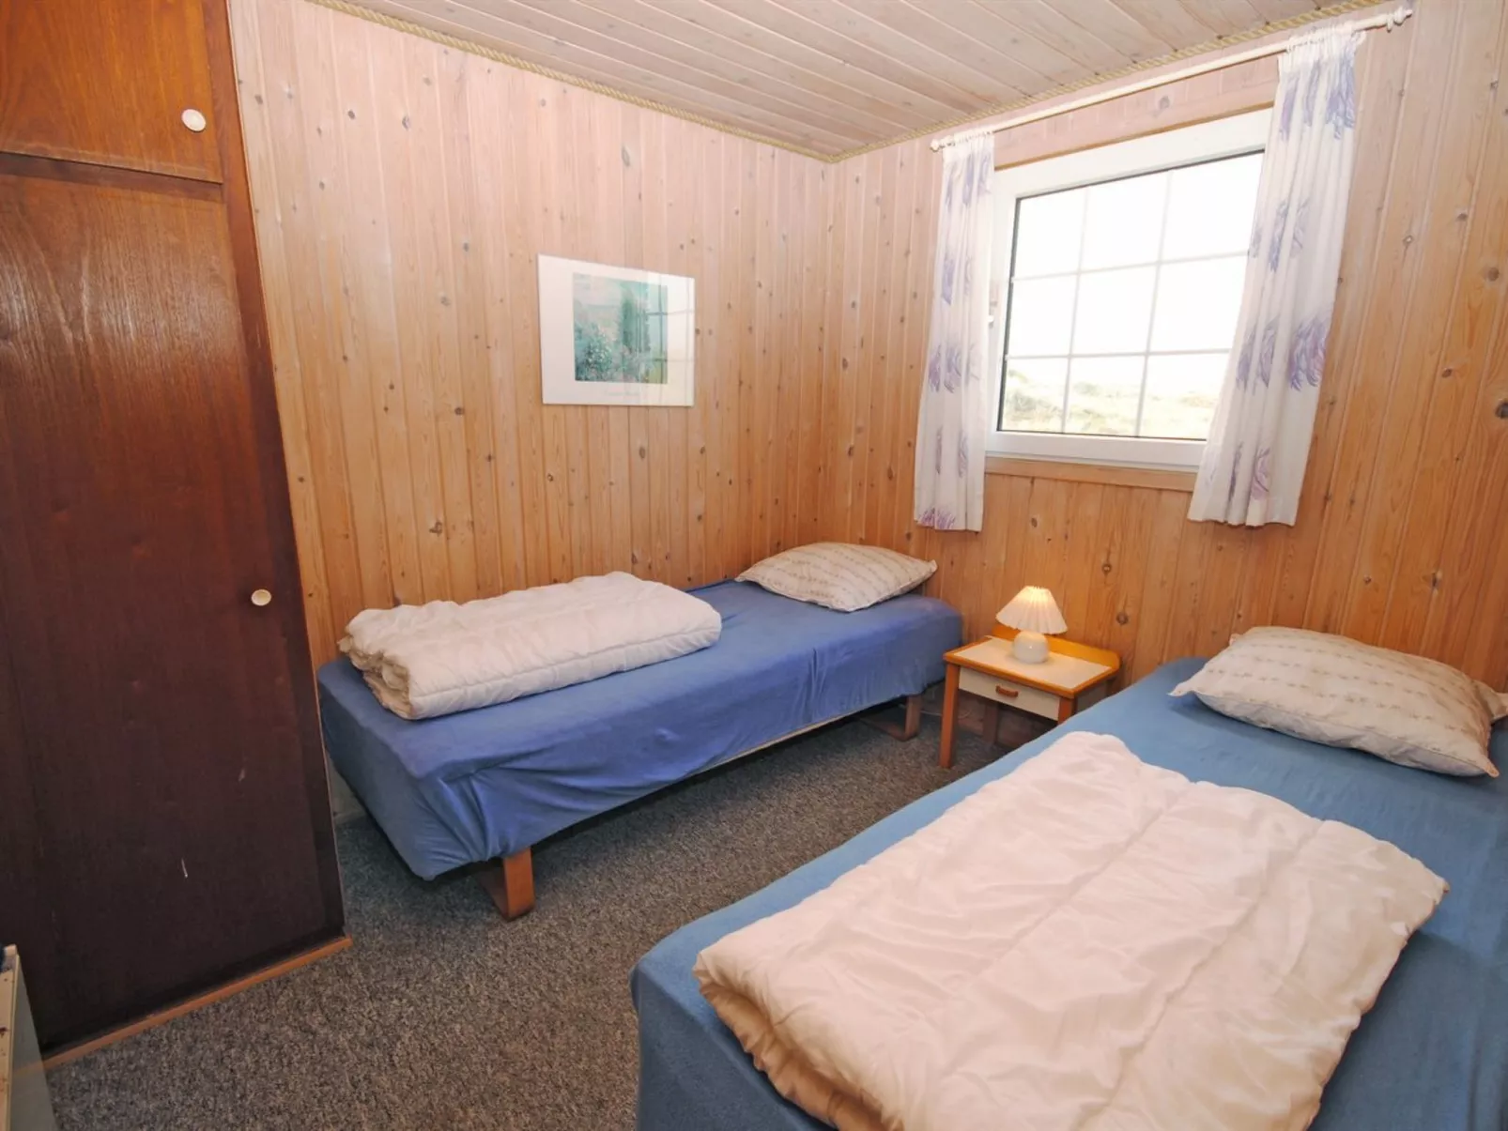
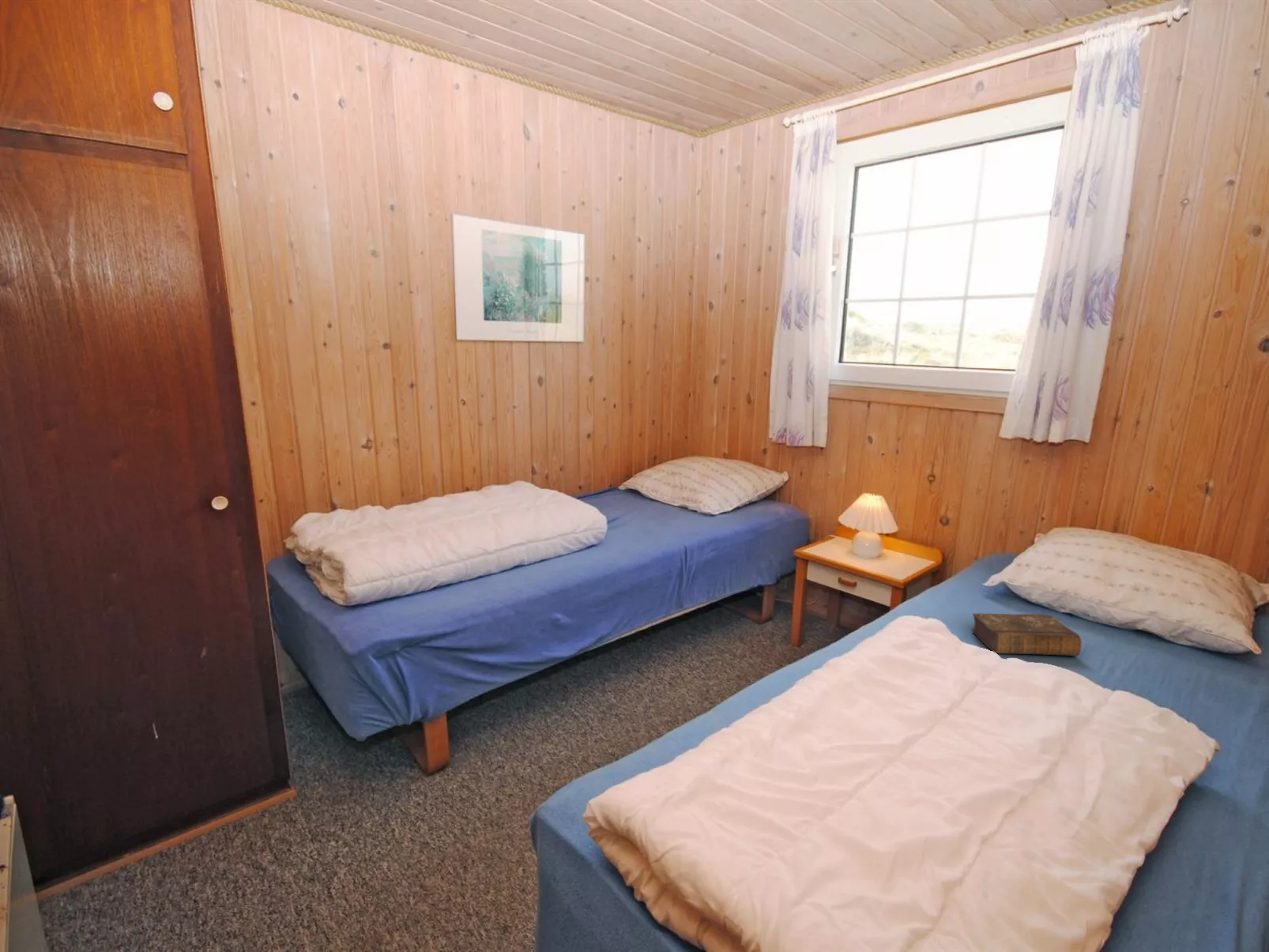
+ book [971,612,1083,657]
